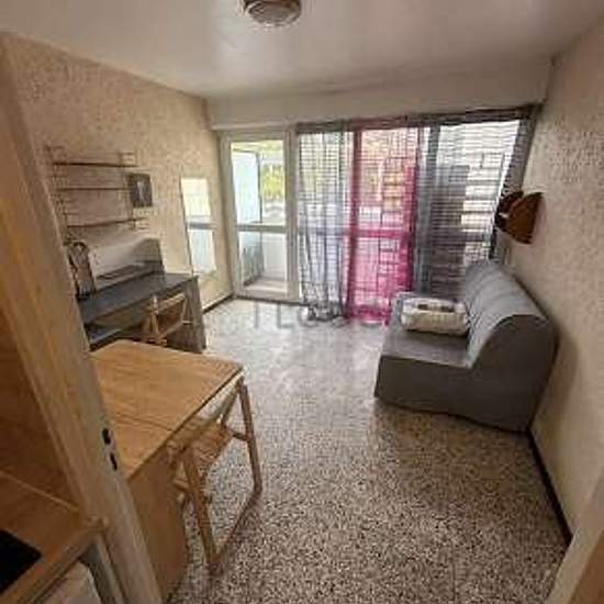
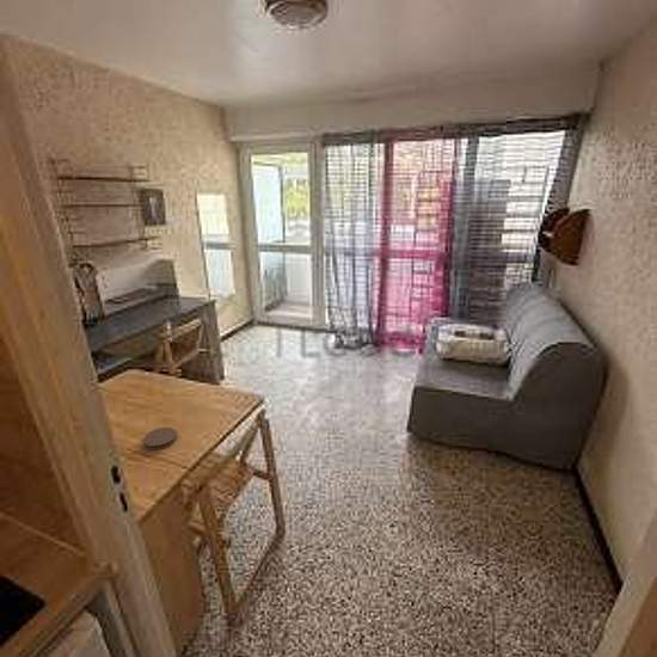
+ coaster [142,426,178,450]
